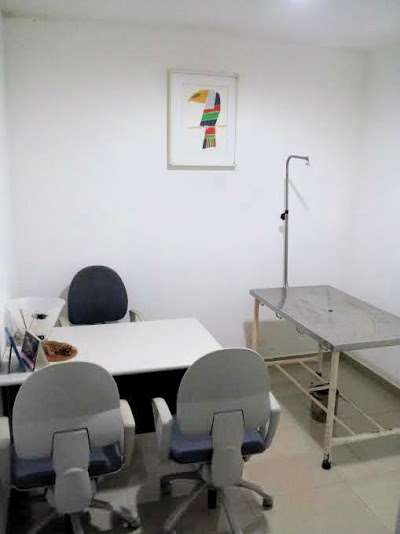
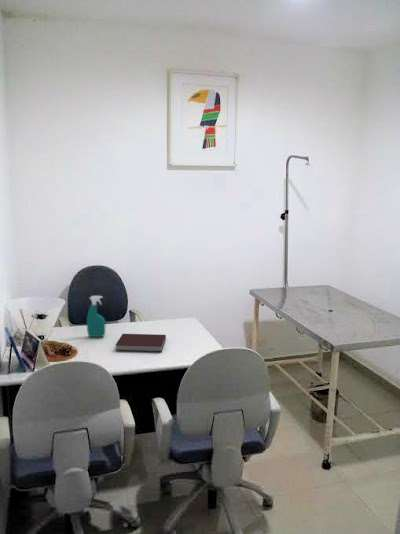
+ spray bottle [86,295,106,338]
+ notebook [115,333,167,353]
